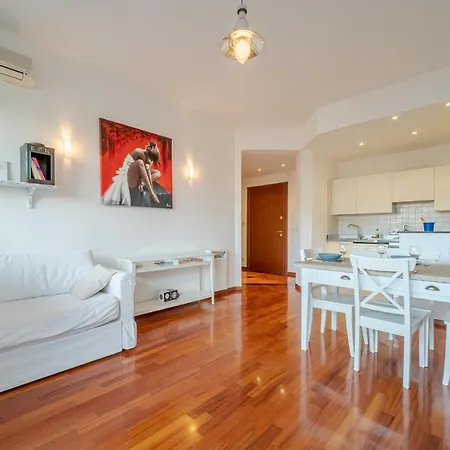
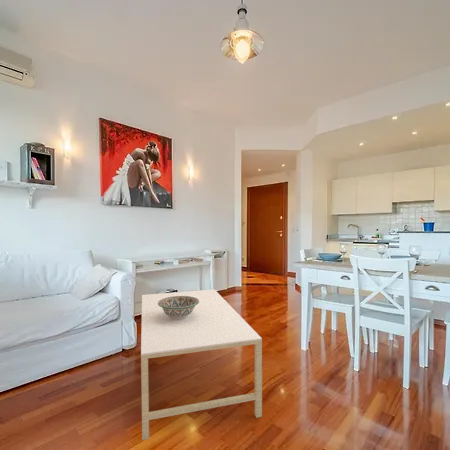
+ coffee table [140,288,263,441]
+ decorative bowl [158,296,199,320]
